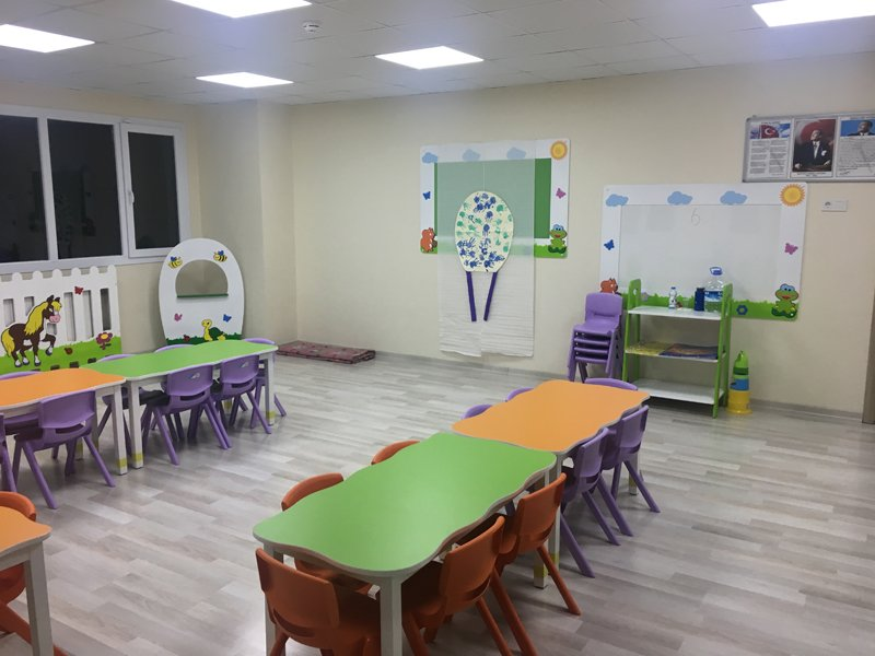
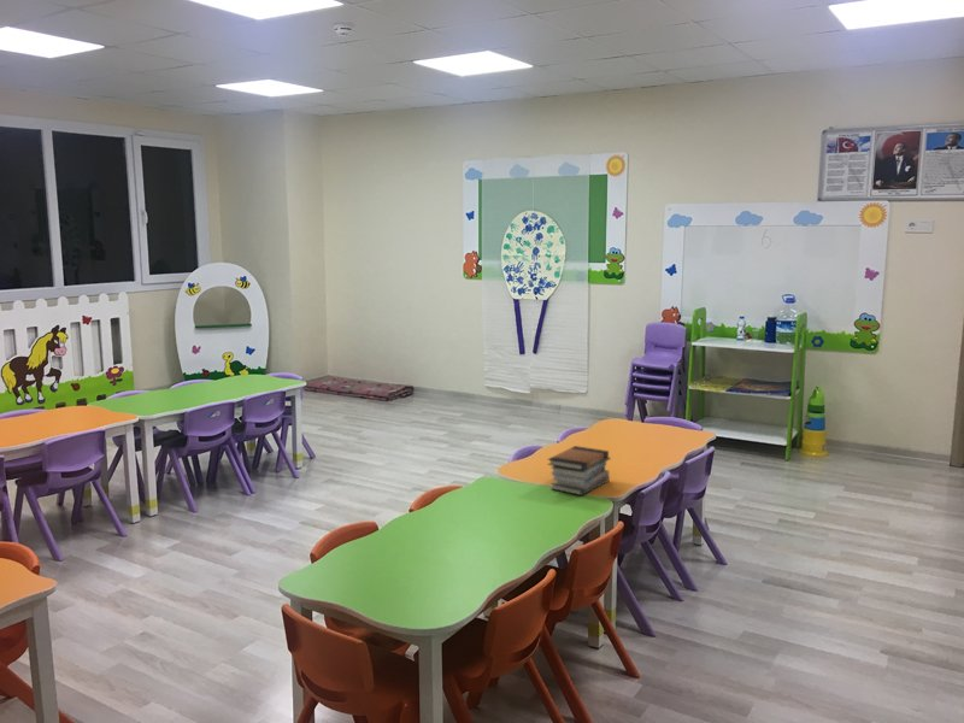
+ book stack [546,445,611,496]
